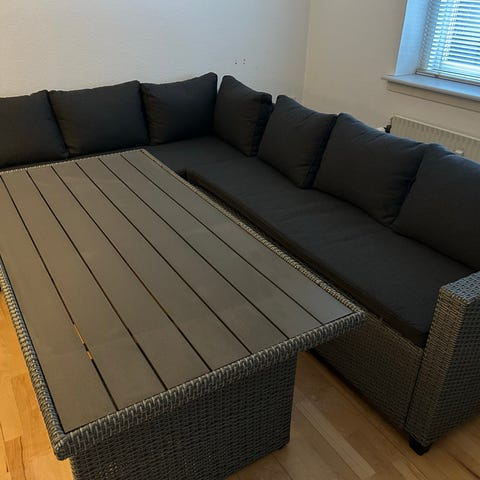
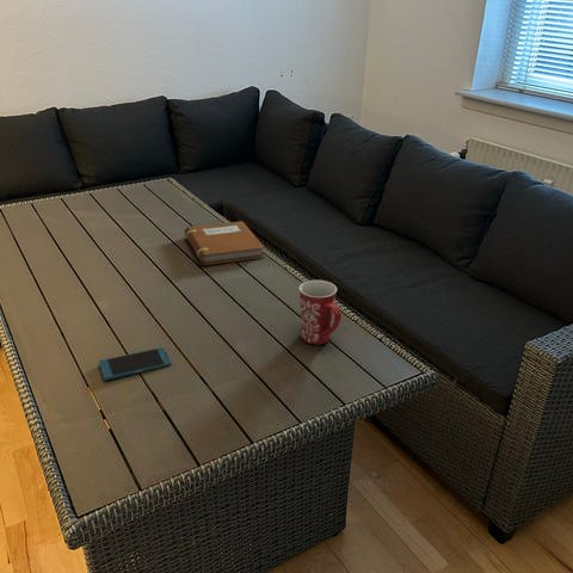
+ mug [298,279,343,345]
+ notebook [184,220,266,266]
+ smartphone [98,346,172,382]
